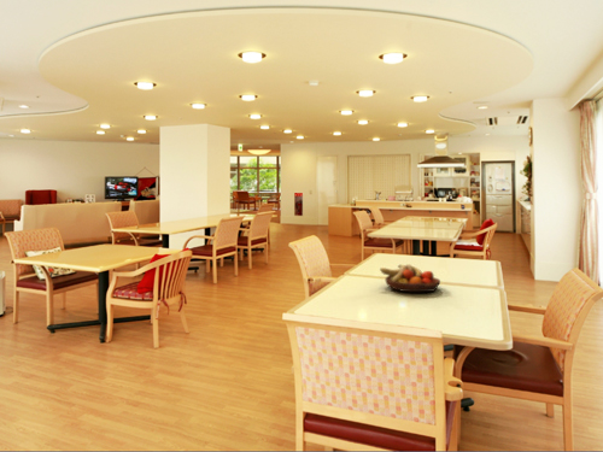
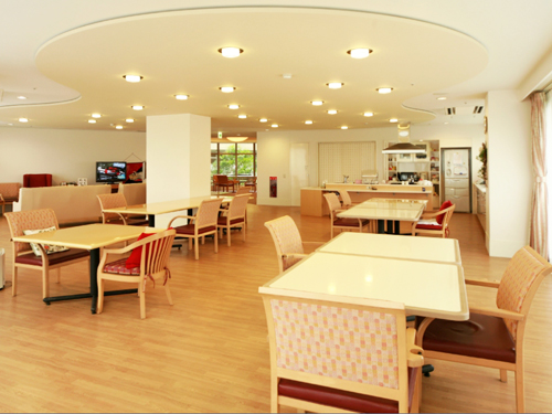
- fruit bowl [379,263,441,293]
